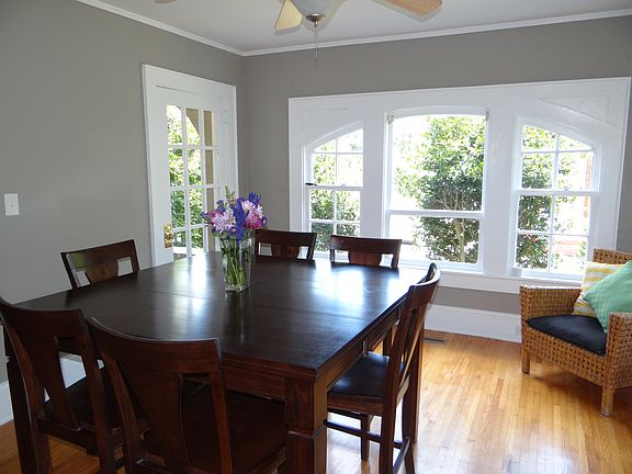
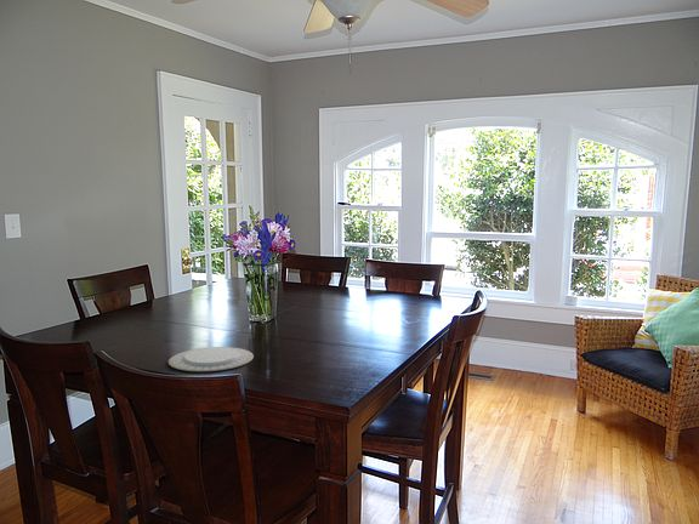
+ chinaware [167,346,255,372]
